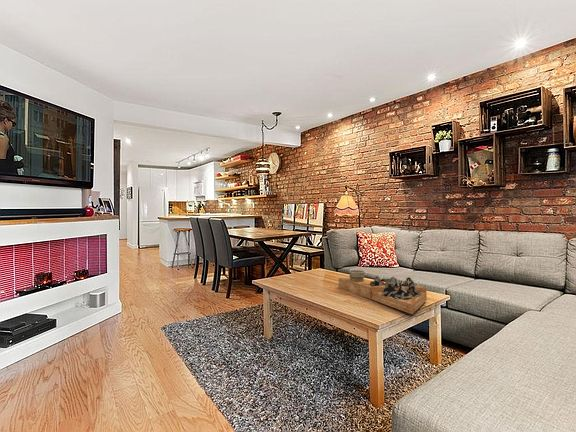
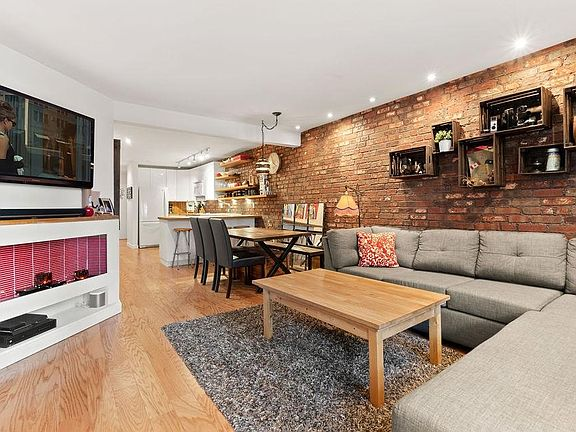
- decorative tray [338,269,428,315]
